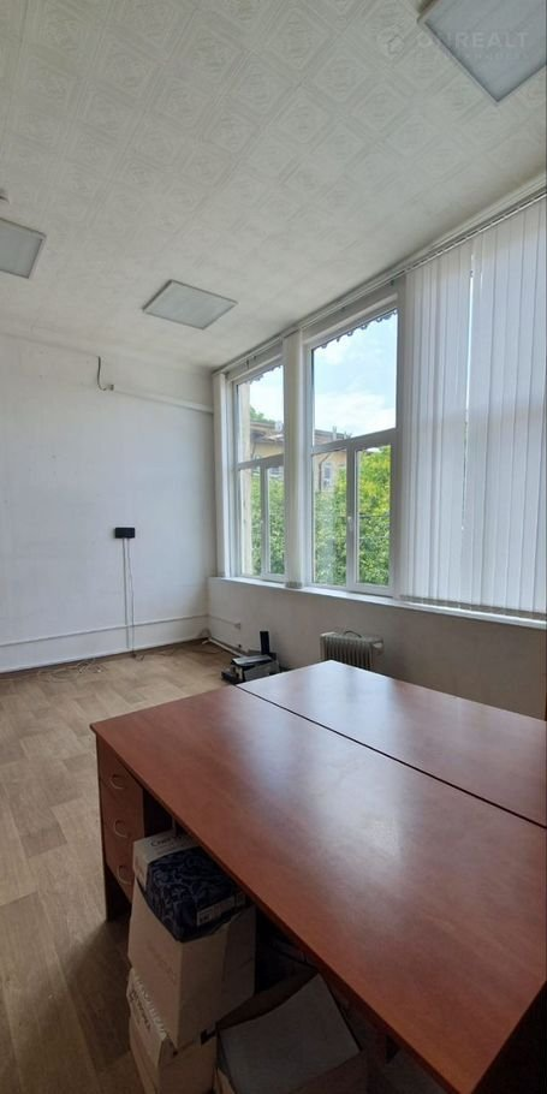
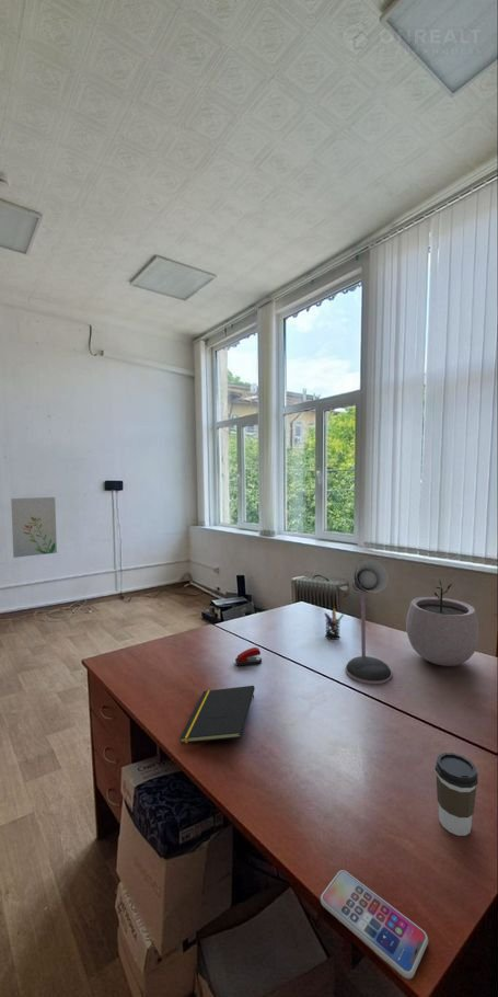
+ plant pot [405,581,480,667]
+ notepad [178,685,256,744]
+ smartphone [320,869,429,979]
+ wall art [10,496,58,559]
+ stapler [234,646,263,667]
+ desk lamp [345,559,393,685]
+ coffee cup [435,752,479,837]
+ pen holder [323,607,345,641]
